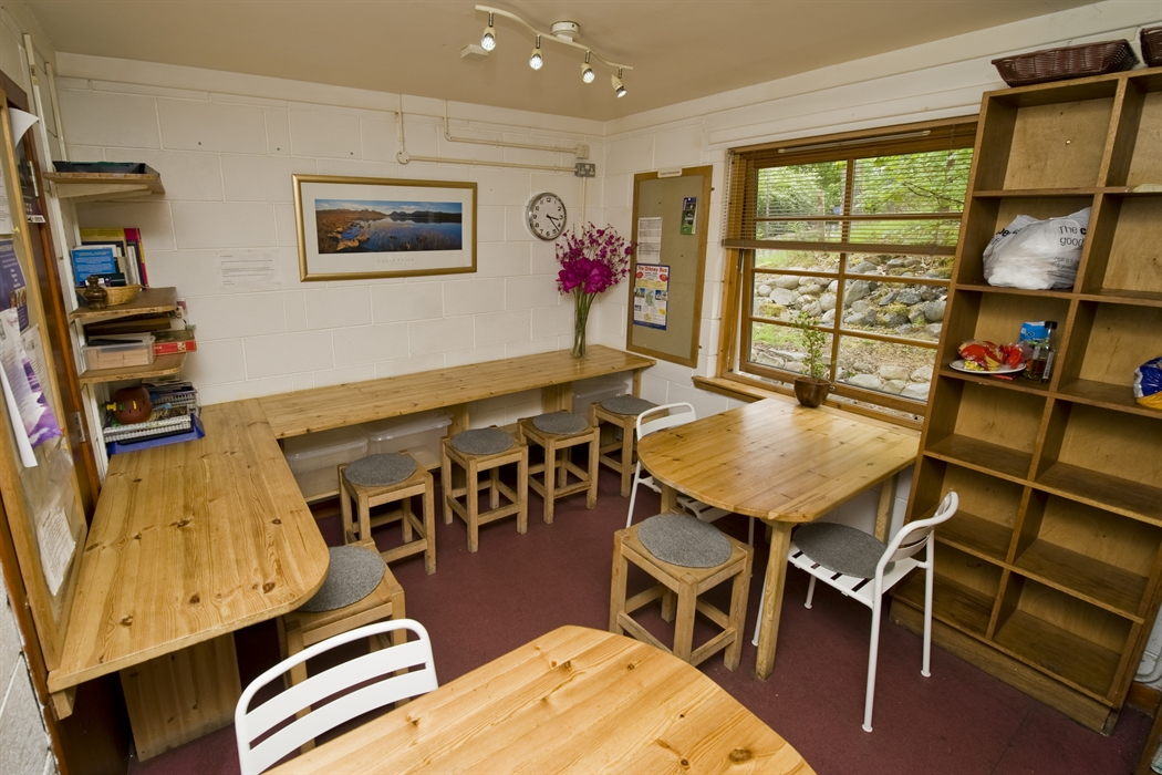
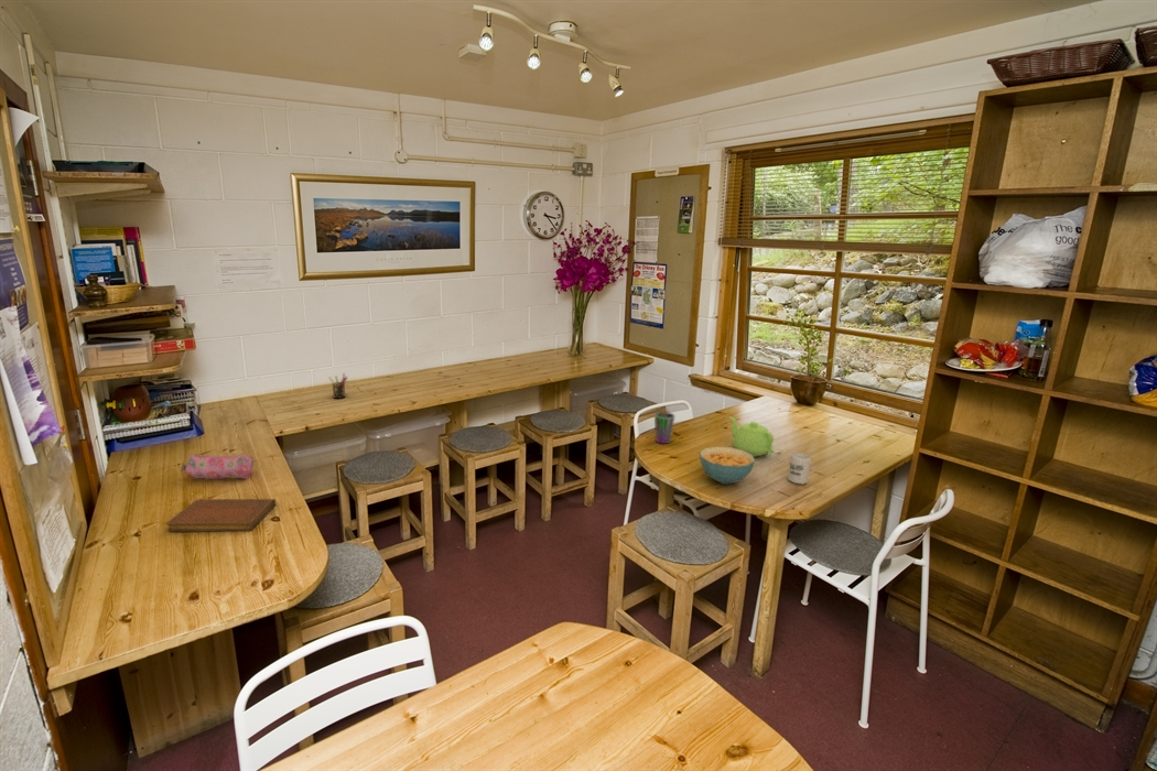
+ teapot [728,415,775,458]
+ pencil case [181,453,255,480]
+ cup [653,411,677,445]
+ notebook [165,498,277,532]
+ pen holder [328,372,348,400]
+ cup [787,452,812,486]
+ cereal bowl [699,446,756,485]
